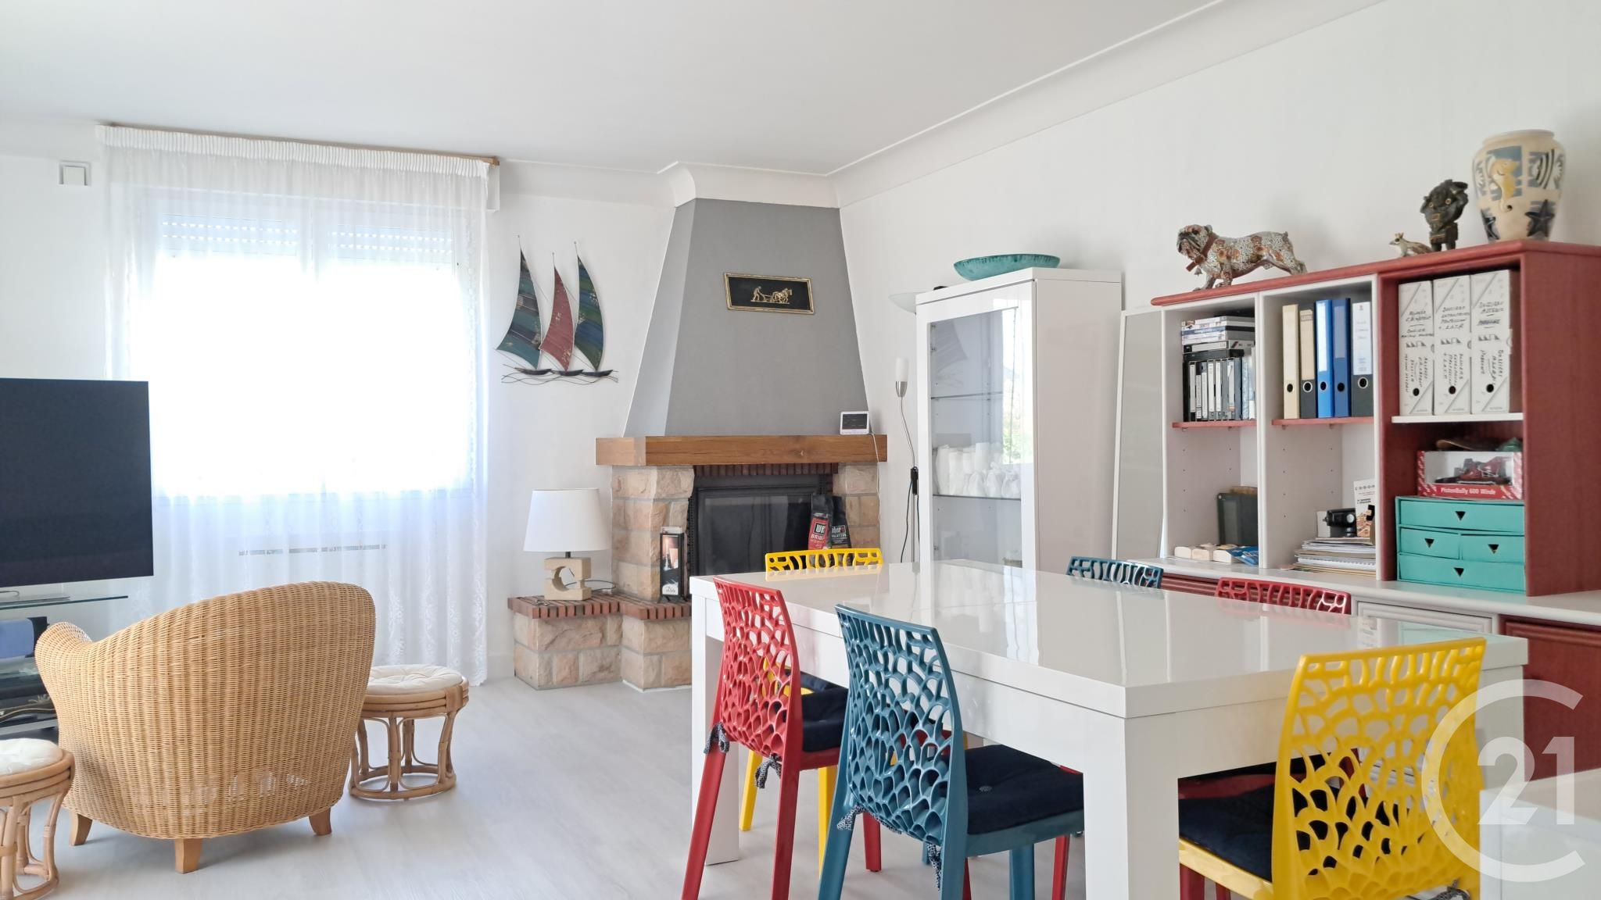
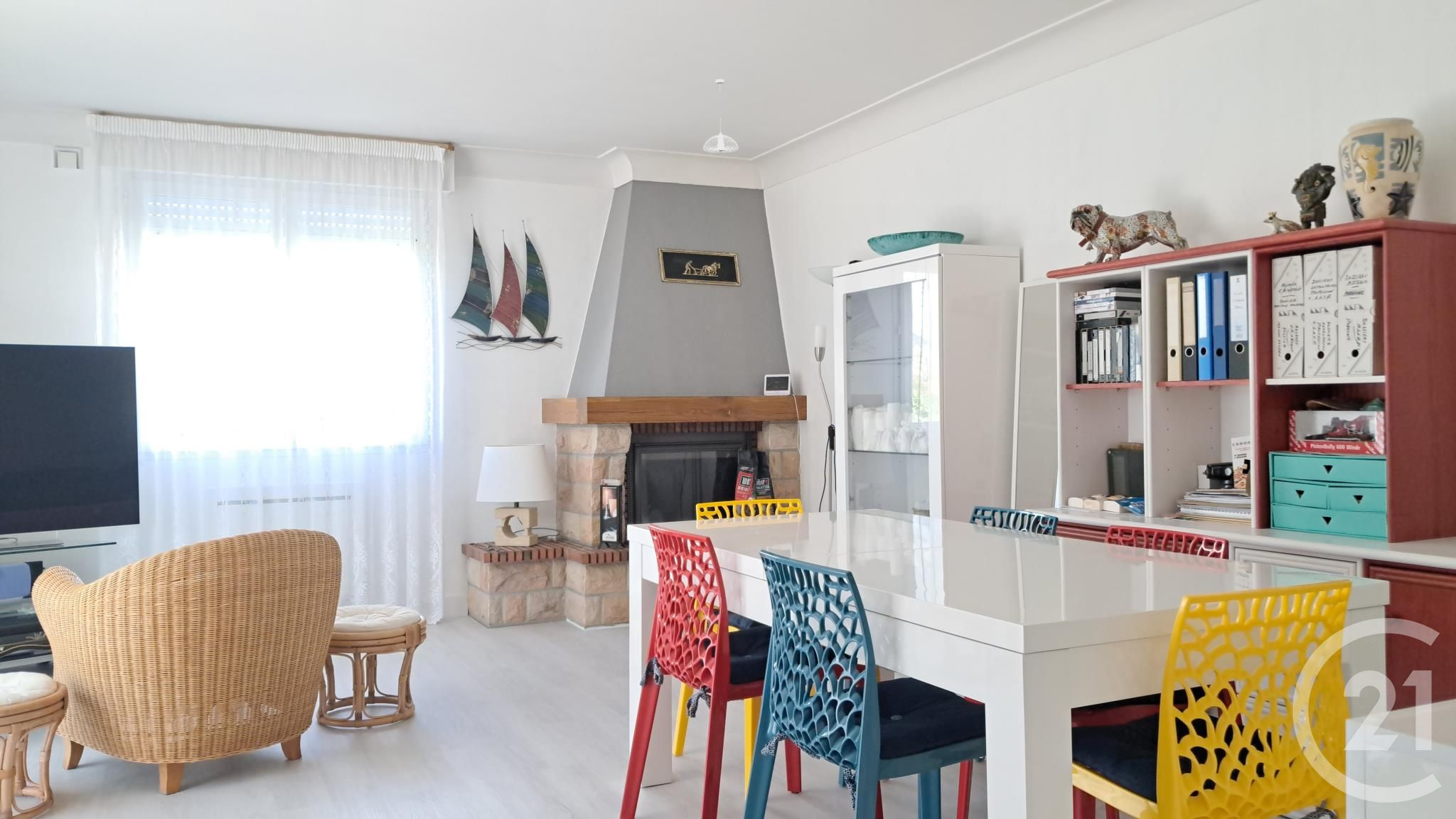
+ pendant light [702,78,739,154]
